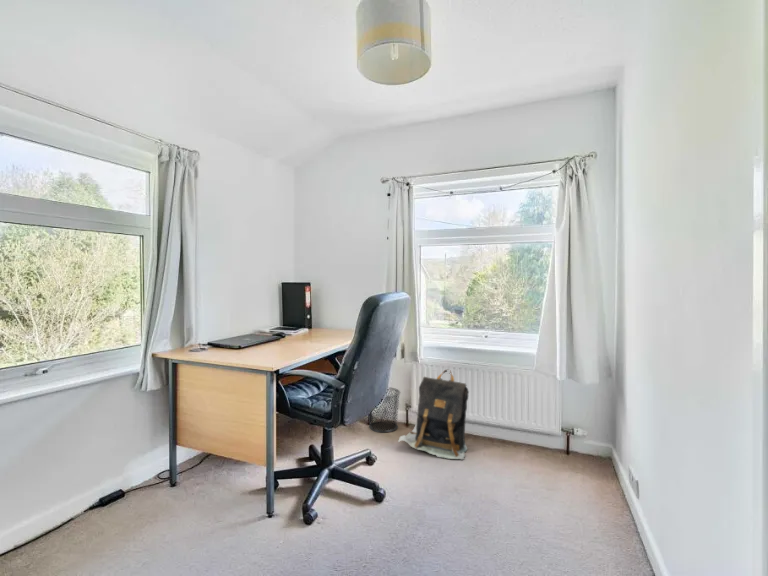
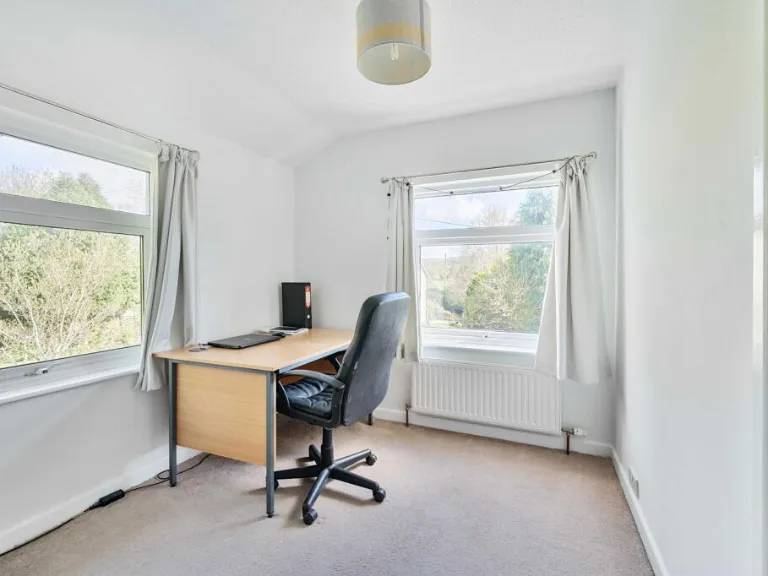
- waste bin [368,386,401,433]
- backpack [397,369,470,460]
